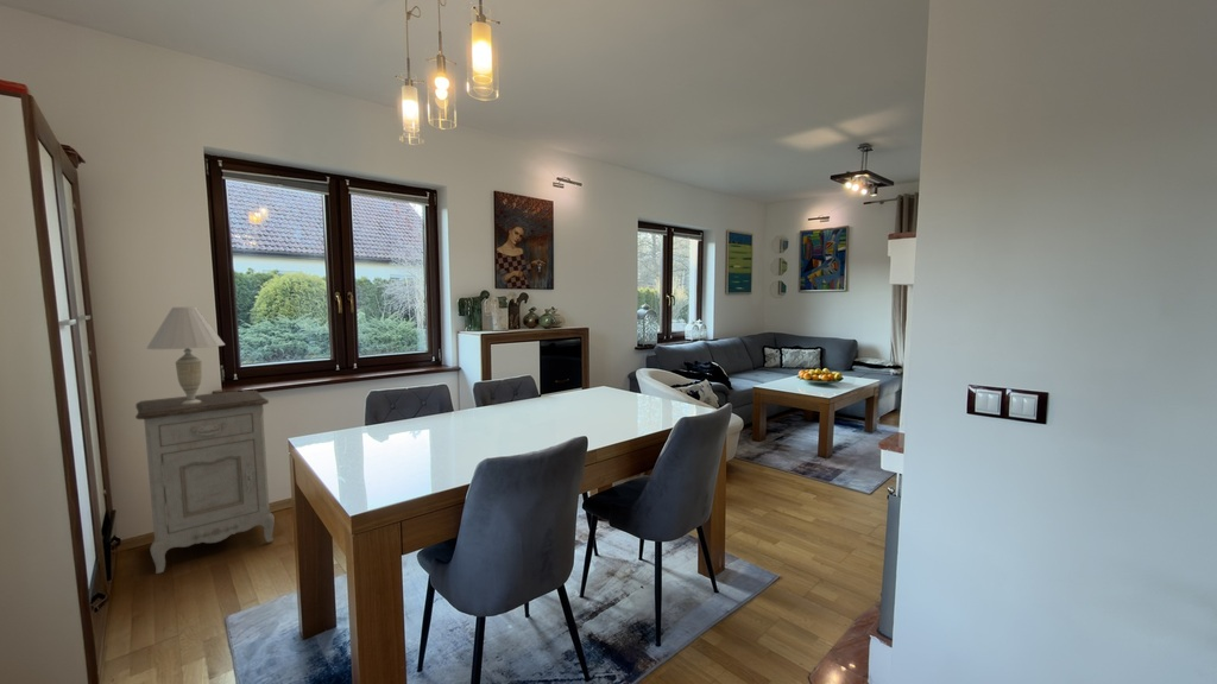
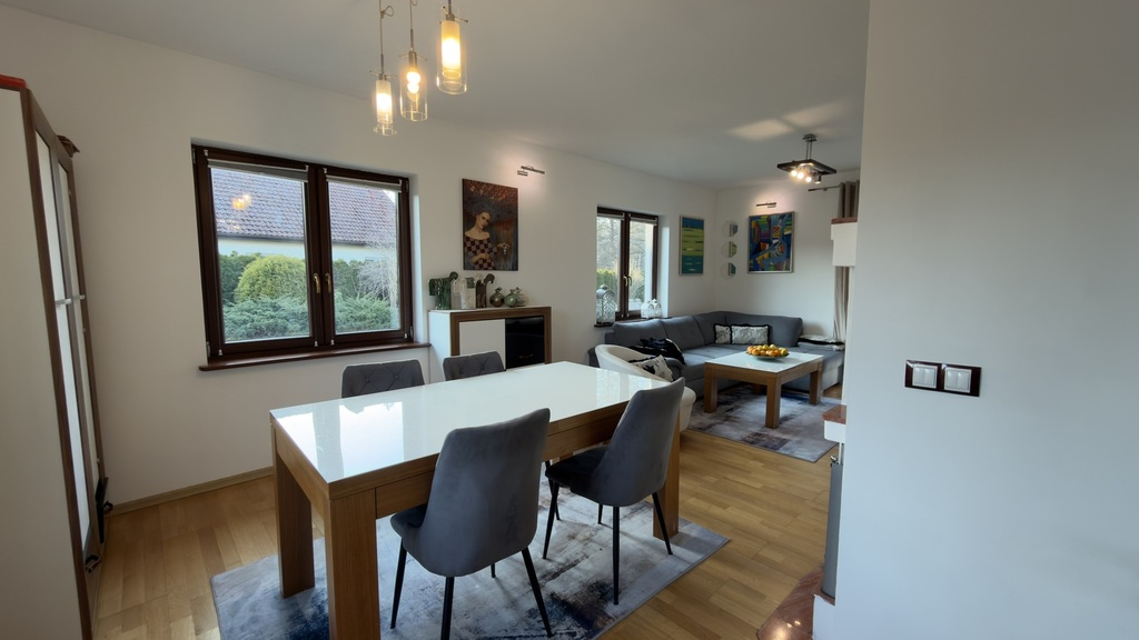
- nightstand [134,388,276,575]
- table lamp [145,306,226,405]
